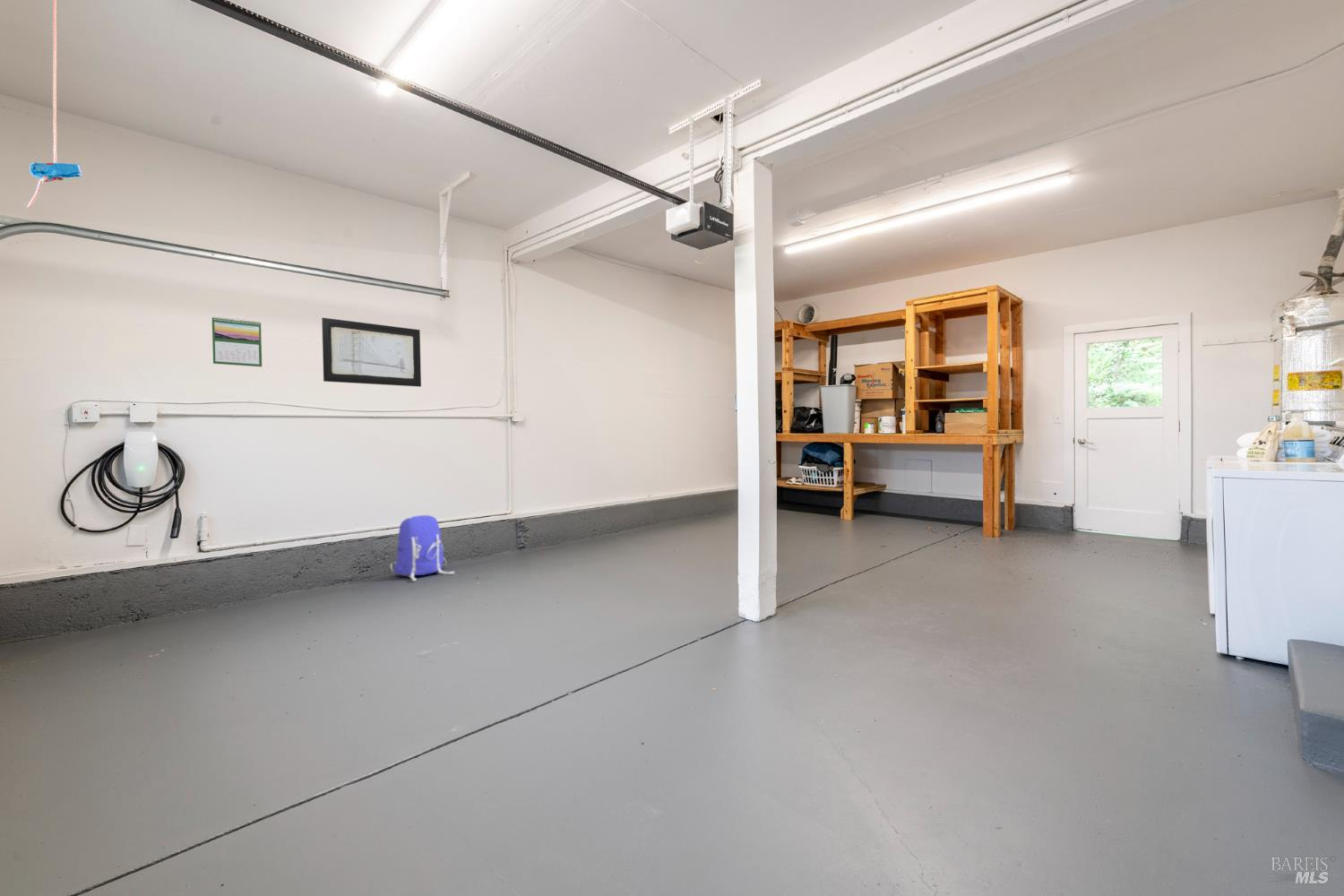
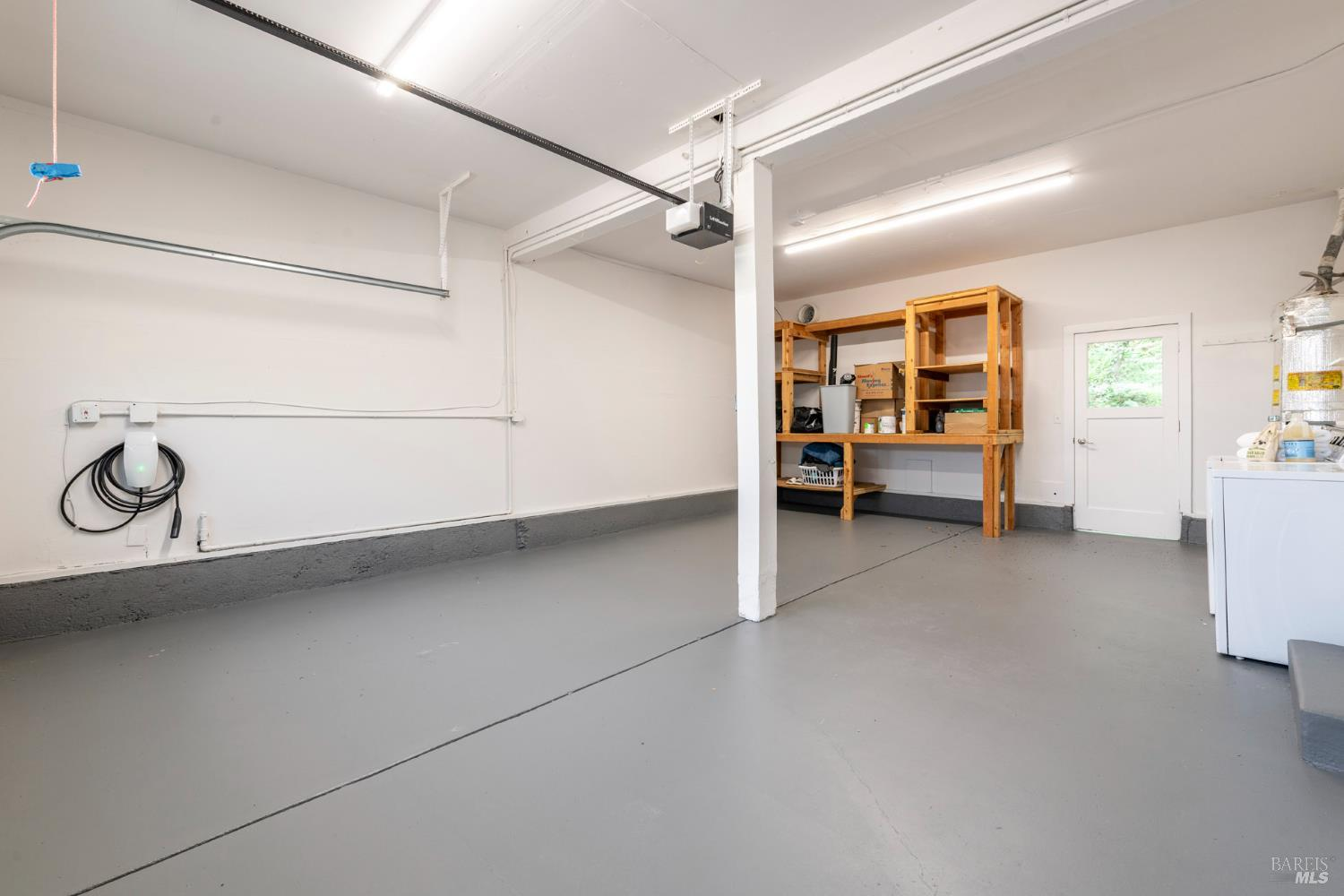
- calendar [211,316,263,367]
- backpack [389,513,455,582]
- wall art [321,317,422,388]
